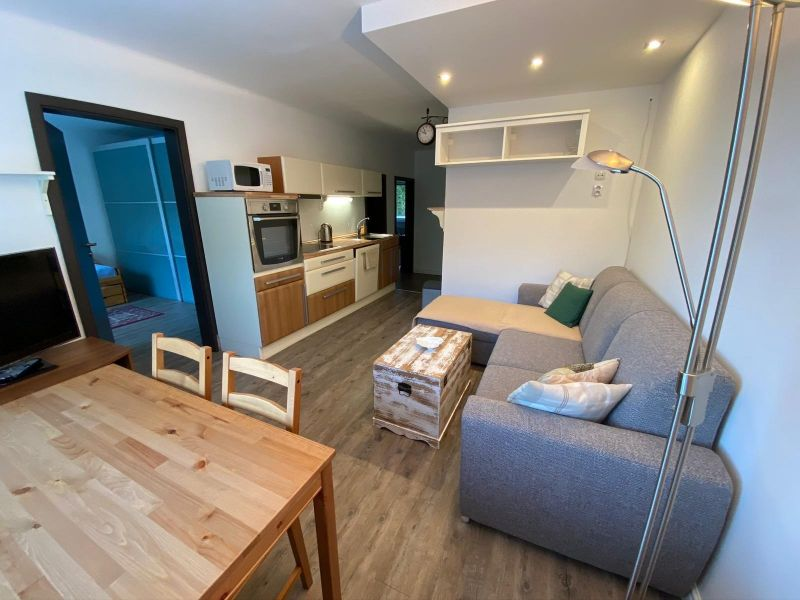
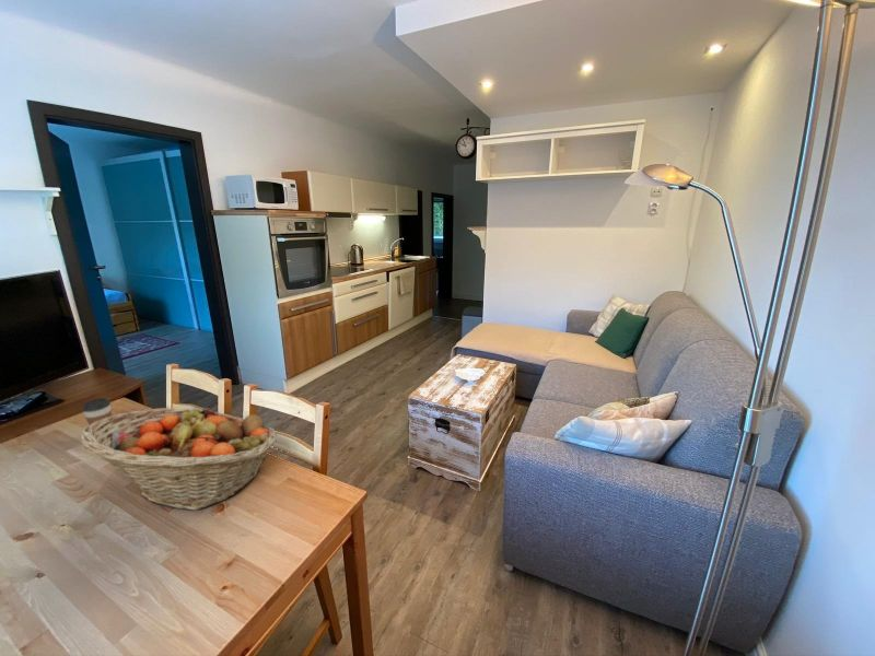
+ fruit basket [80,407,278,512]
+ coffee cup [81,397,113,431]
